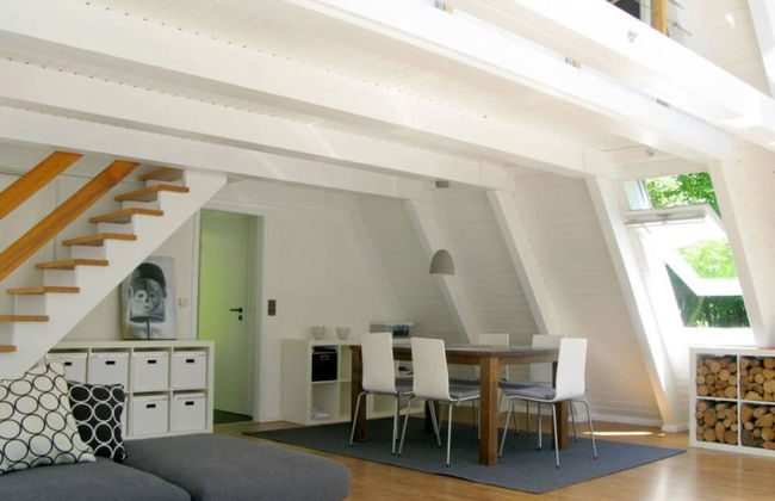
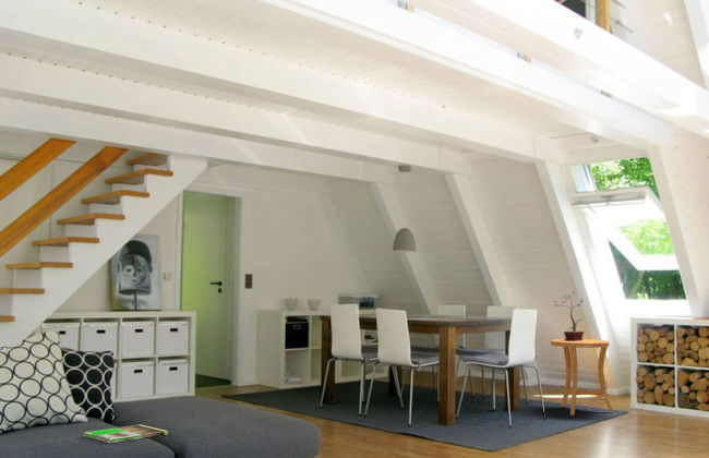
+ magazine [83,423,169,444]
+ side table [550,338,614,417]
+ potted plant [554,290,585,341]
